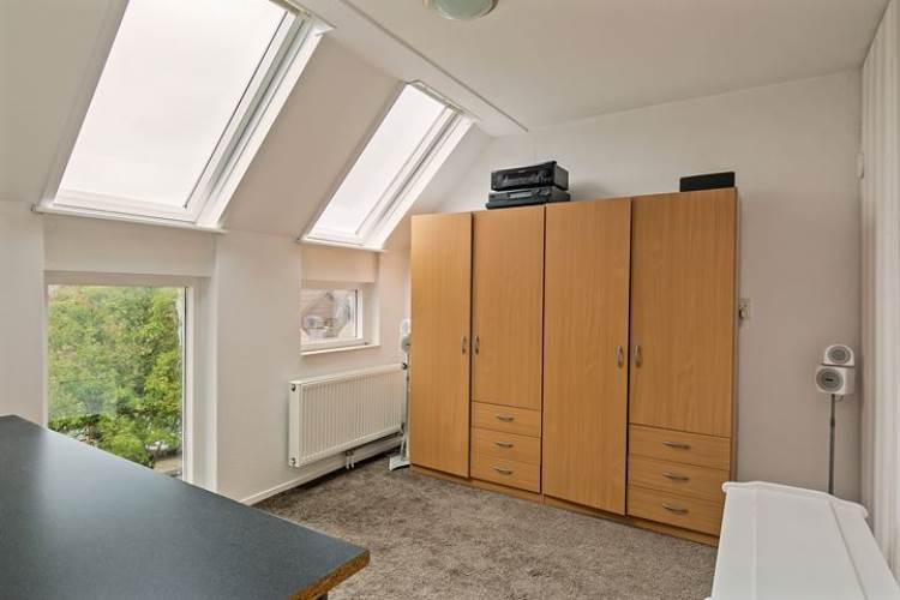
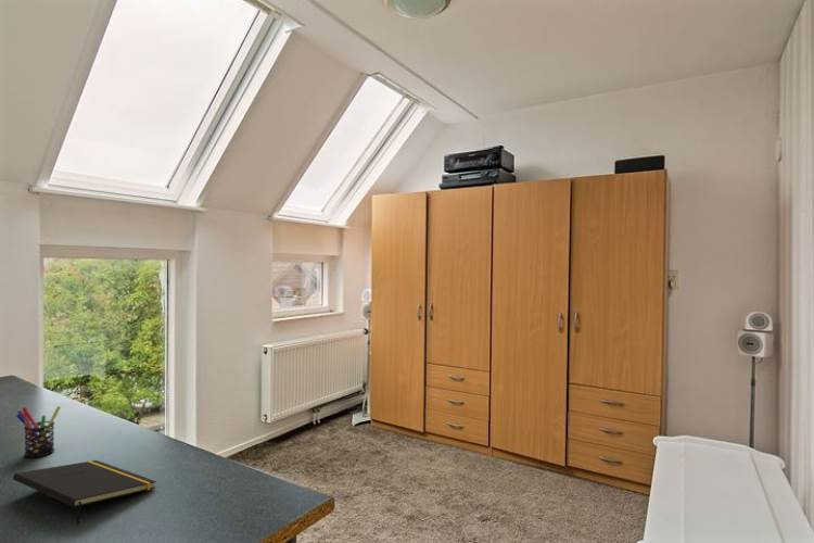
+ pen holder [15,405,62,458]
+ notepad [12,459,157,526]
